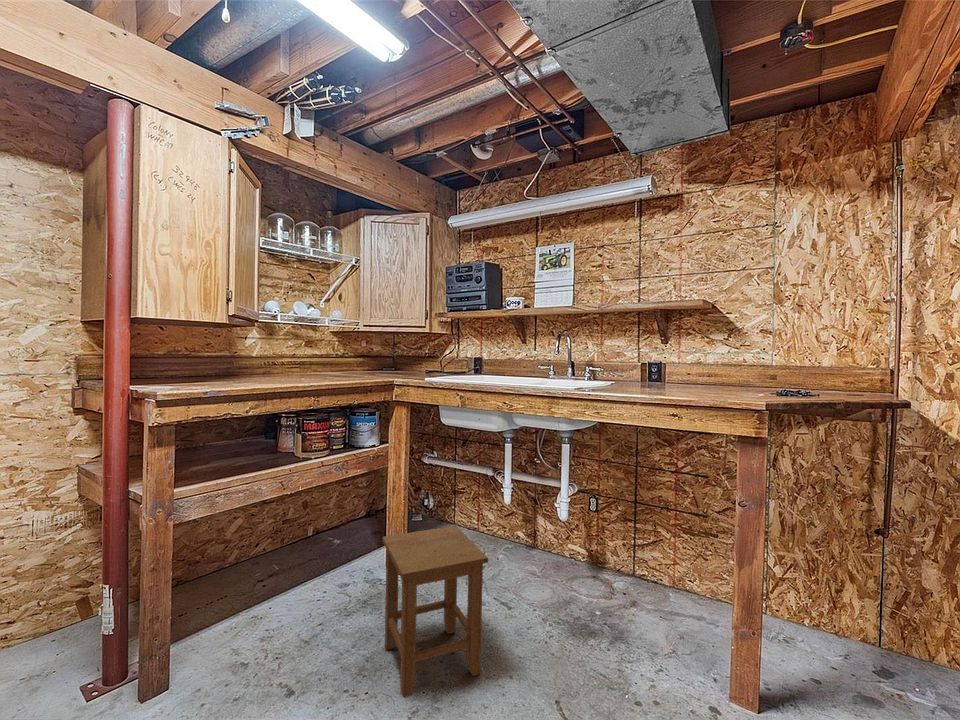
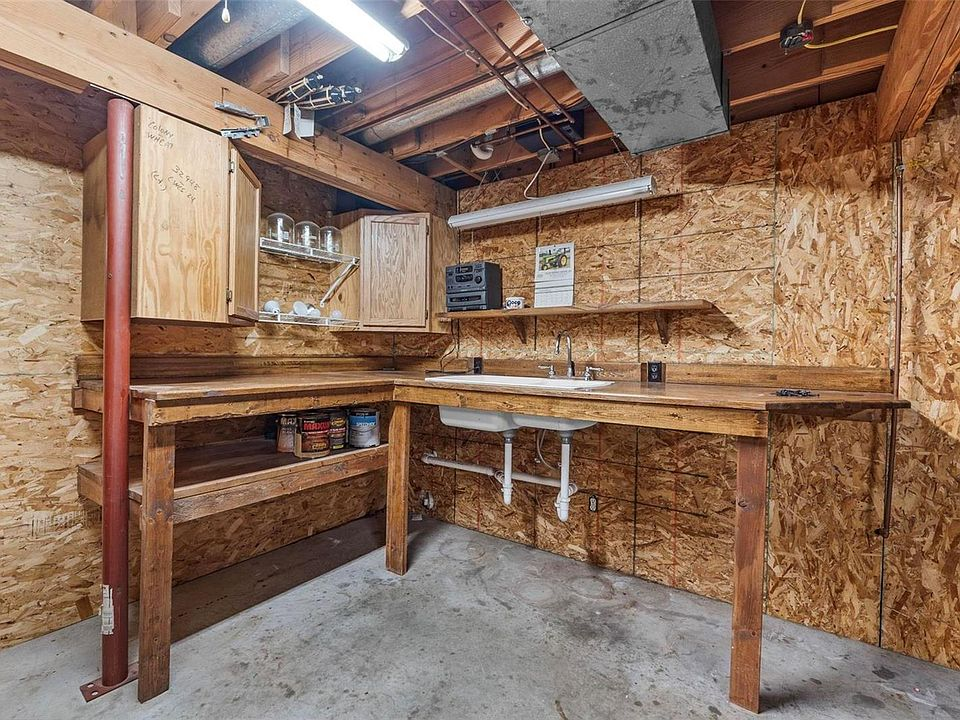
- stool [381,525,489,699]
